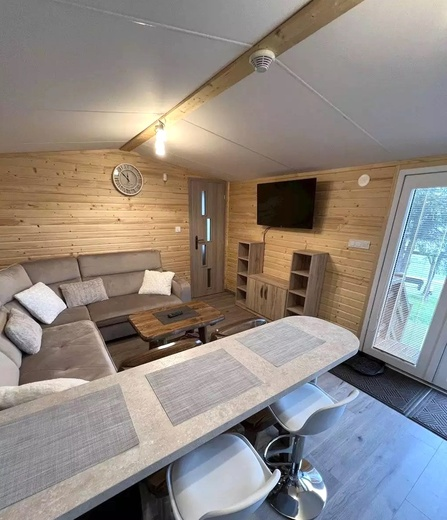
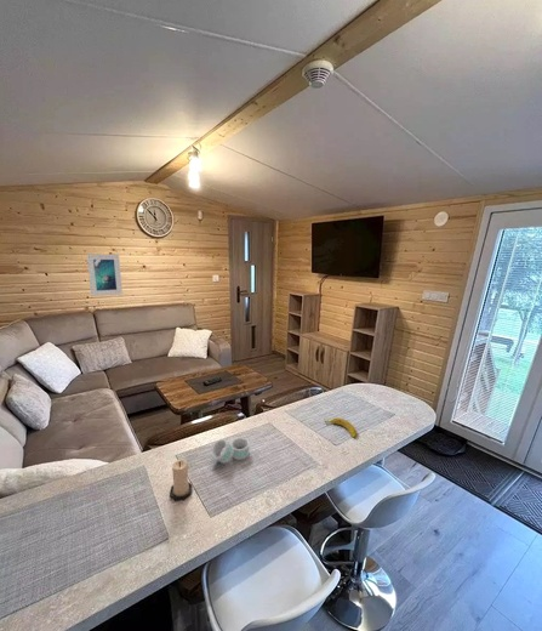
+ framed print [86,254,124,297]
+ napkin ring [211,437,251,465]
+ banana [323,416,358,439]
+ candle [169,459,194,502]
